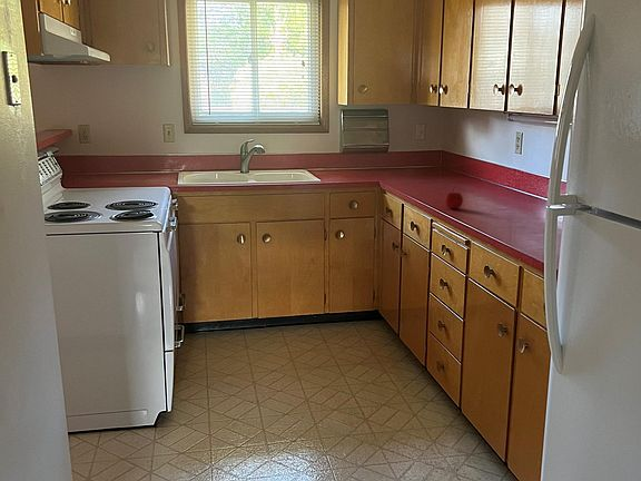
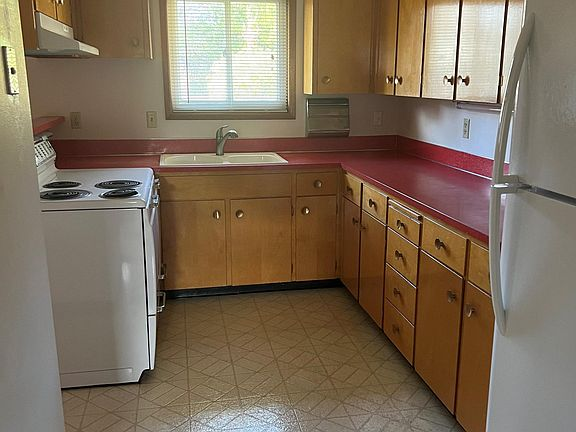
- apple [444,188,464,209]
